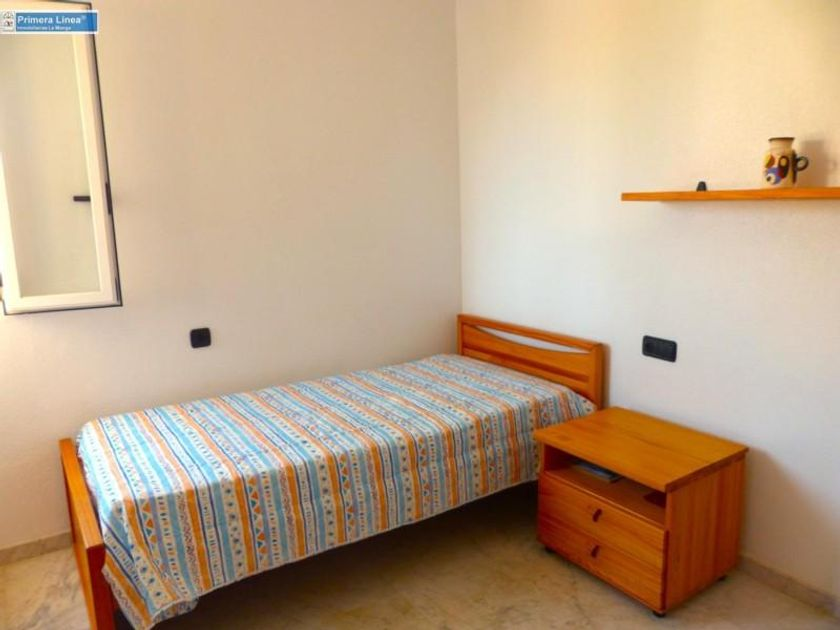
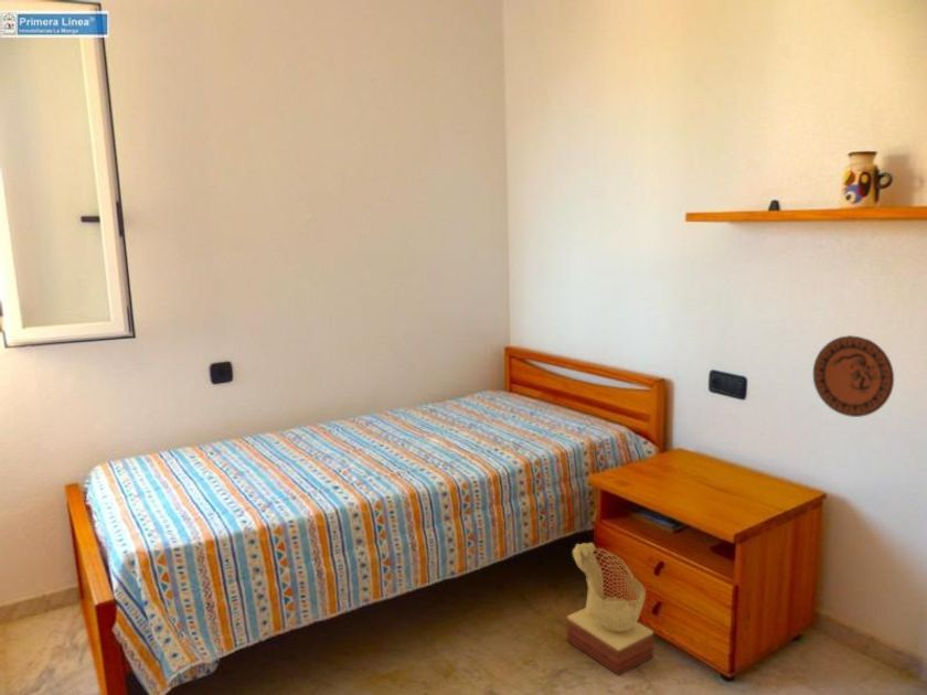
+ basket [566,542,654,677]
+ decorative plate [812,334,895,418]
